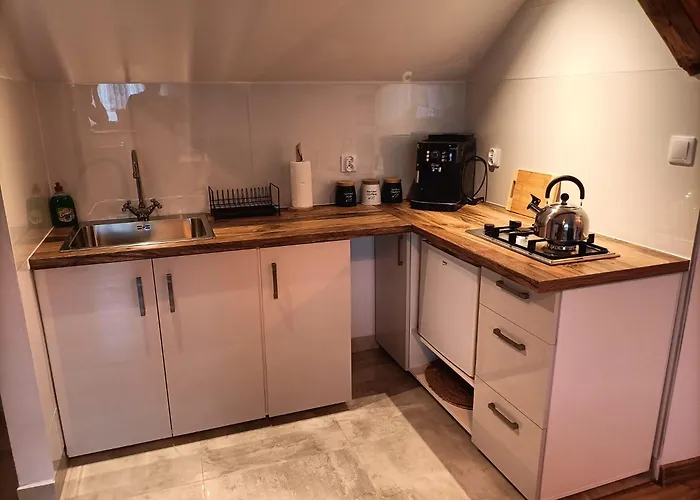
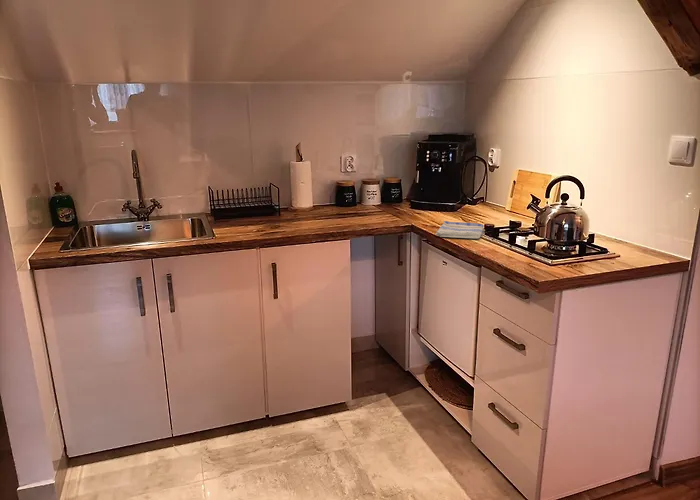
+ dish towel [434,220,484,239]
